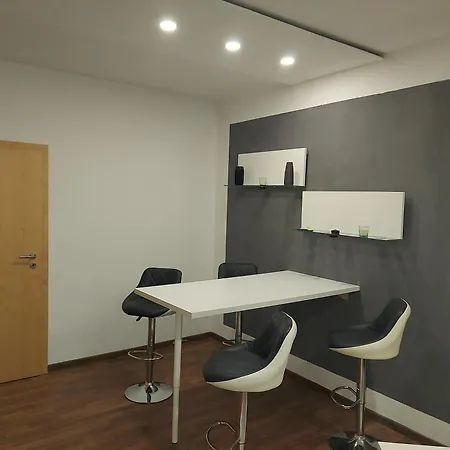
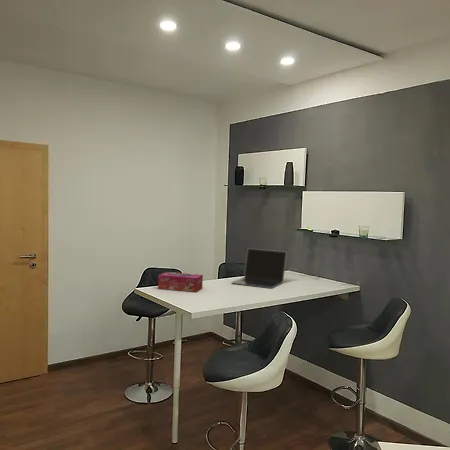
+ tissue box [157,271,204,293]
+ laptop [230,247,288,289]
